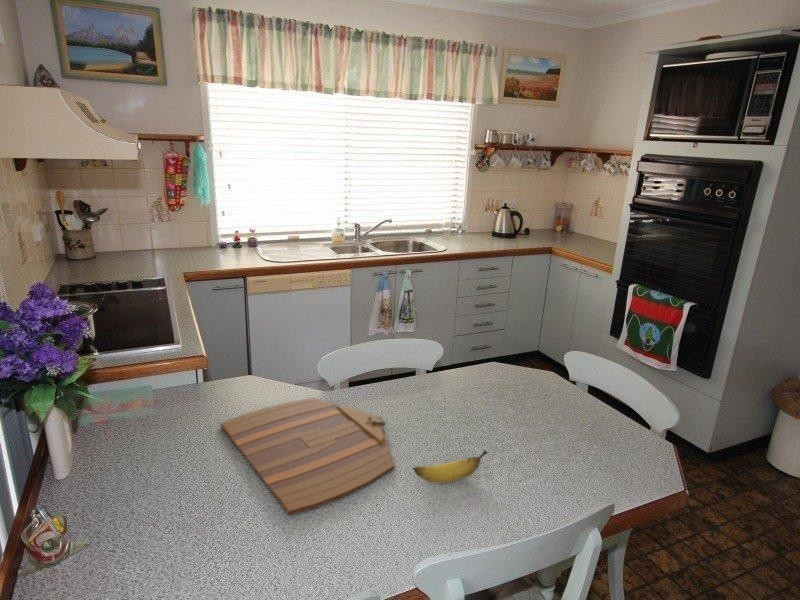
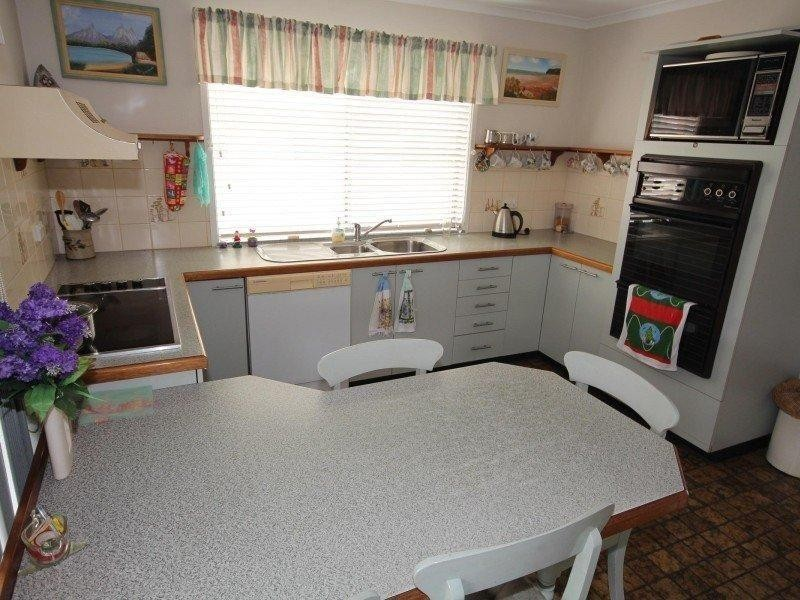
- banana [412,449,489,484]
- cutting board [219,397,396,516]
